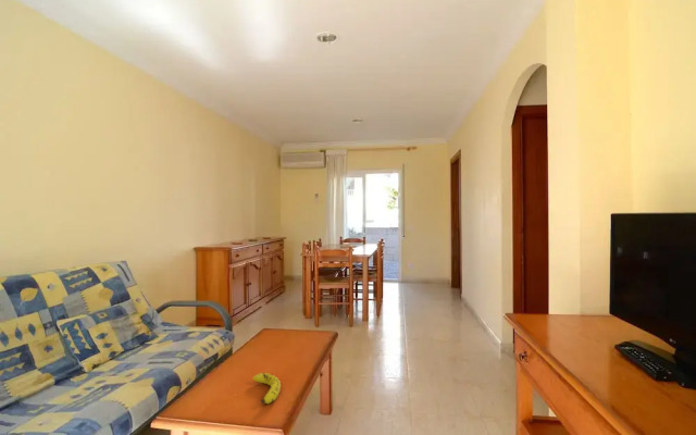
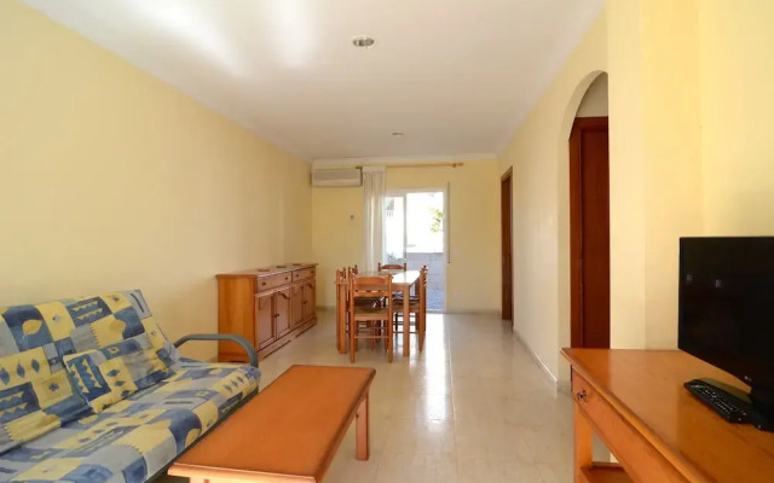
- fruit [252,372,282,406]
